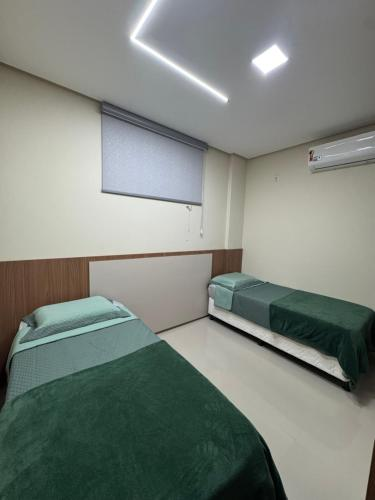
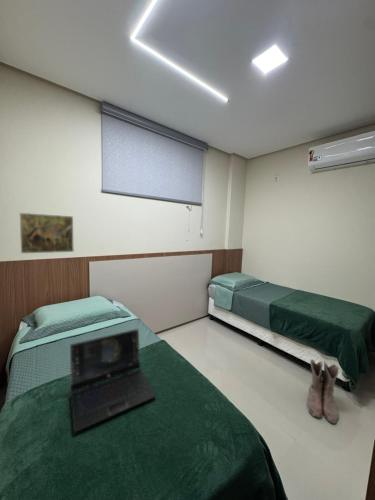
+ boots [306,358,340,425]
+ laptop [69,327,157,434]
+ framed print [19,212,75,255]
